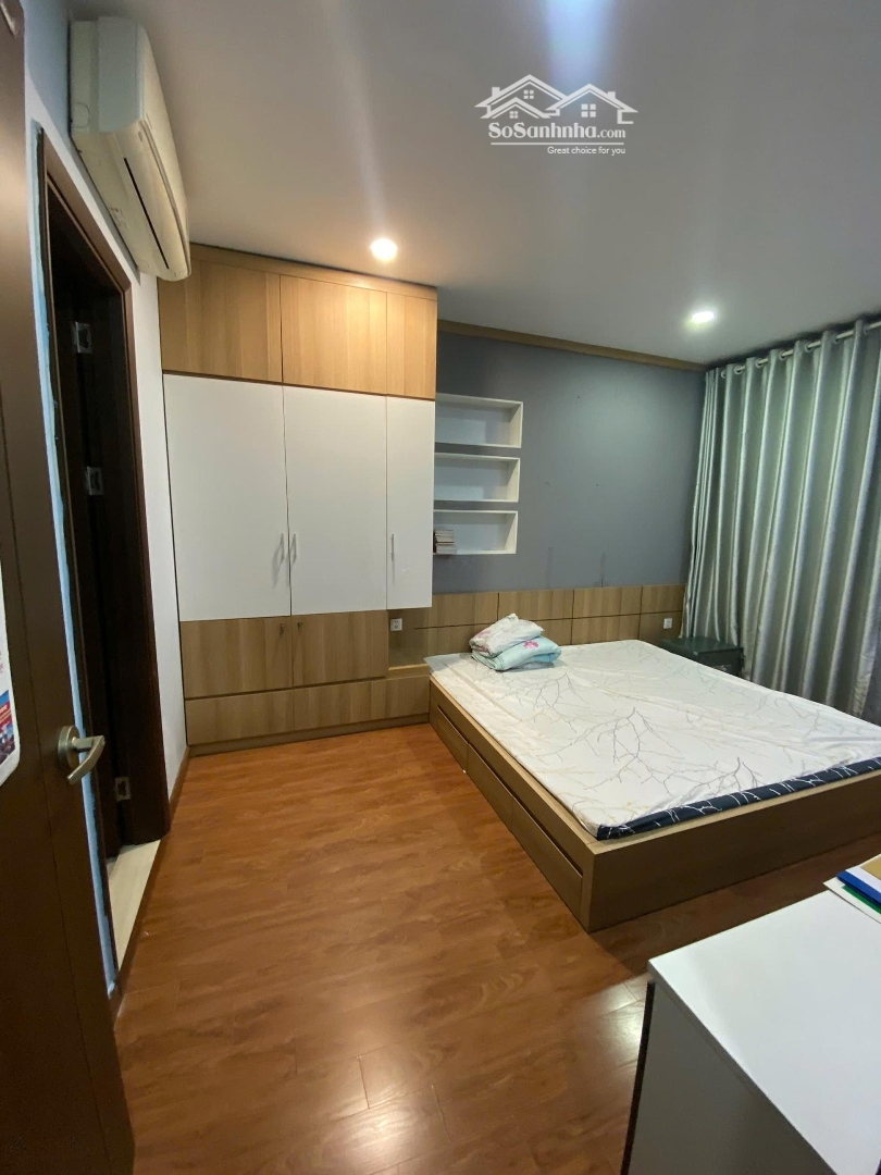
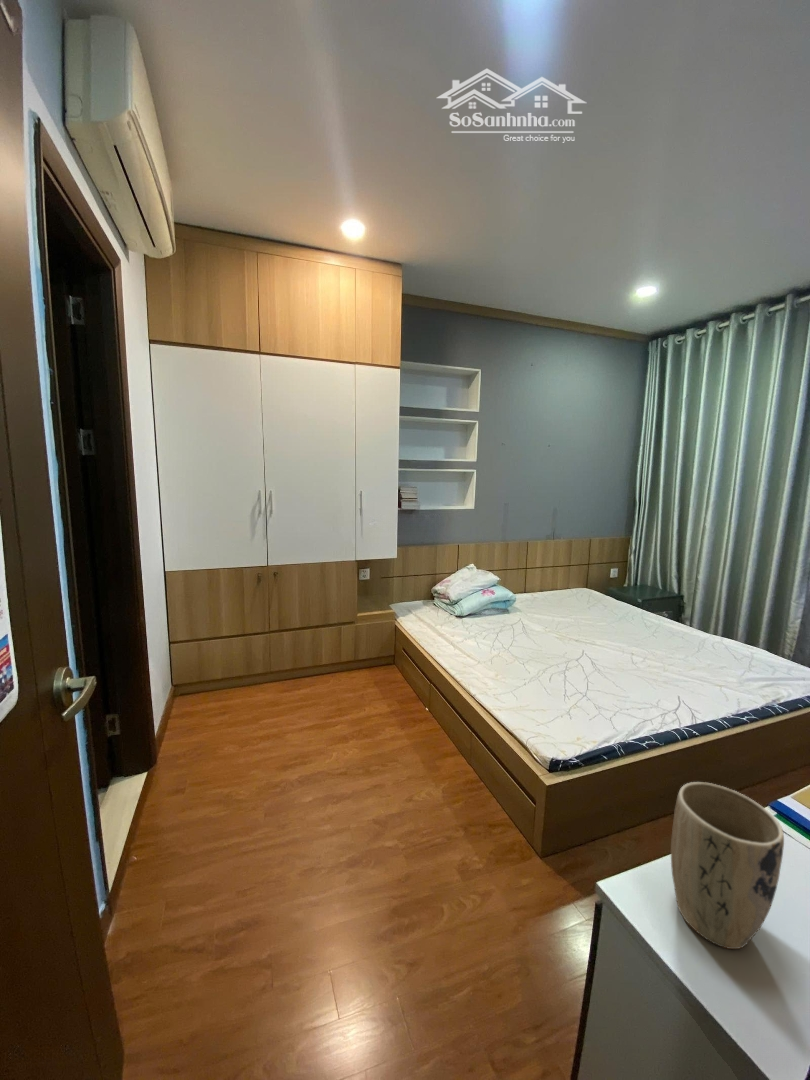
+ plant pot [670,781,785,950]
